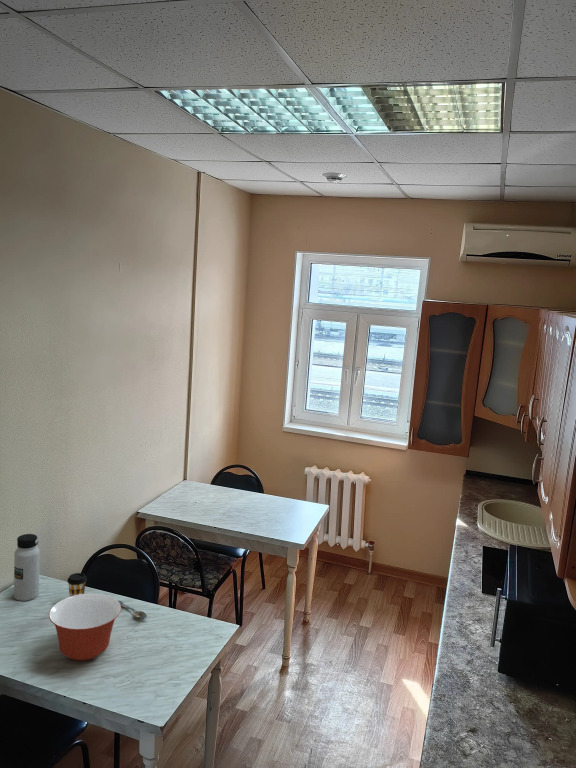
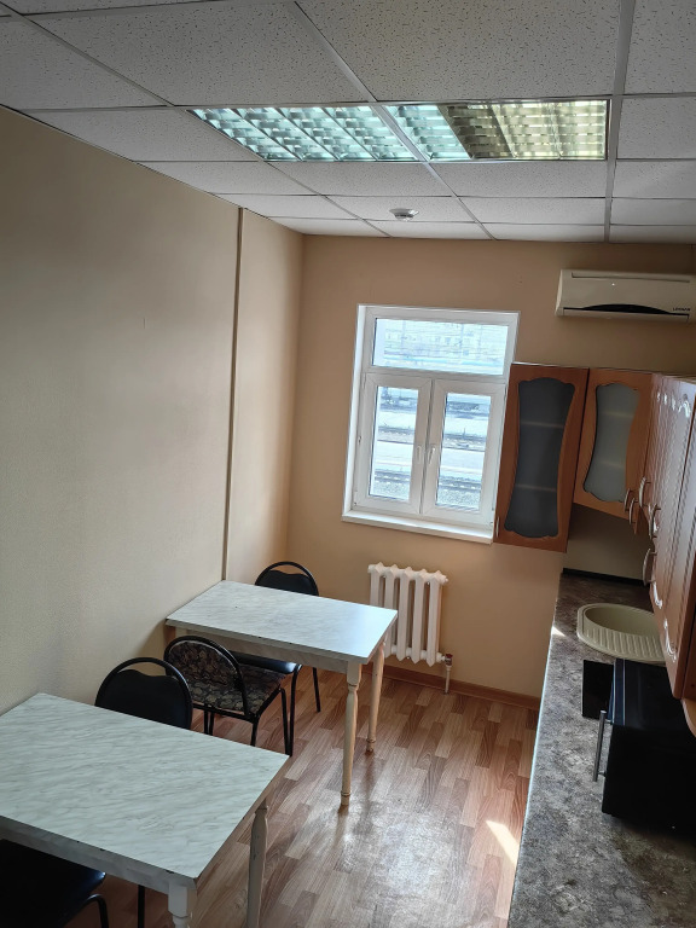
- coffee cup [66,572,88,597]
- water bottle [13,533,41,602]
- mixing bowl [48,593,122,662]
- spoon [117,599,148,619]
